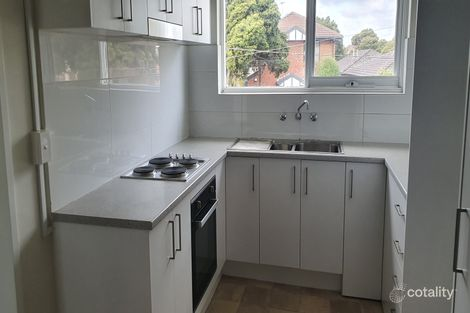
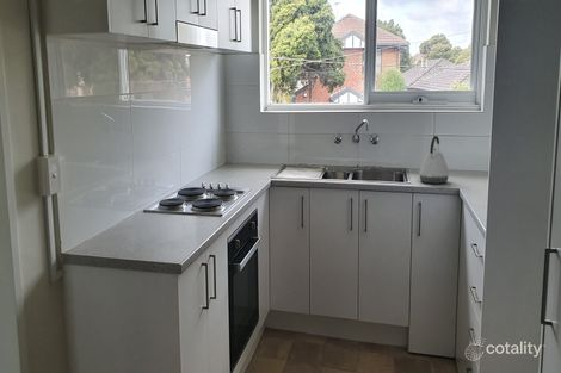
+ kettle [418,135,450,185]
